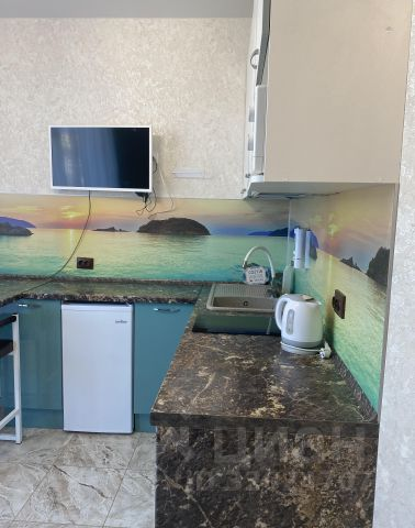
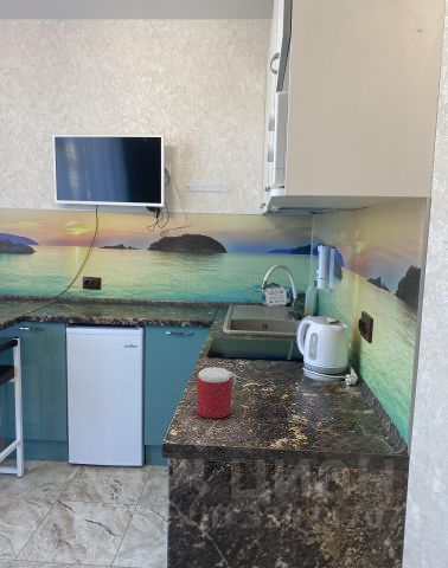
+ mug [196,367,237,420]
